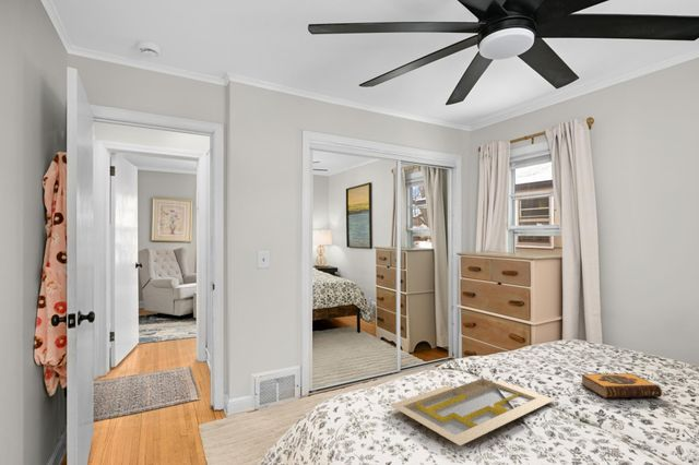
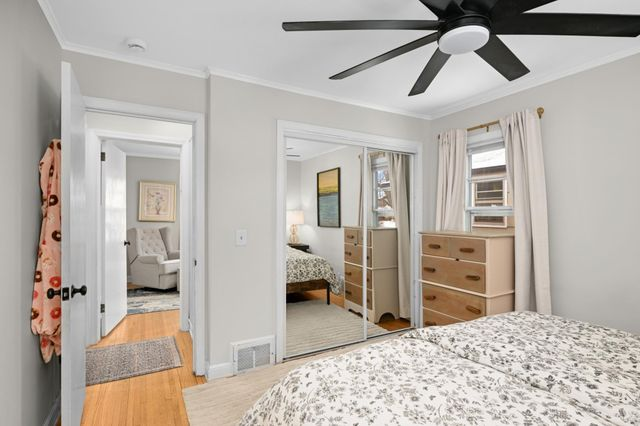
- hardback book [580,372,663,400]
- serving tray [389,378,556,446]
